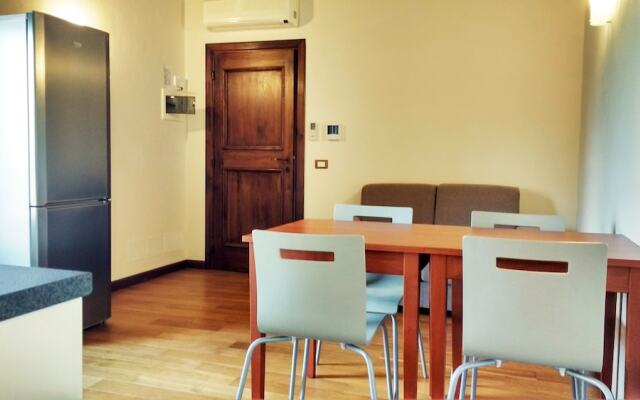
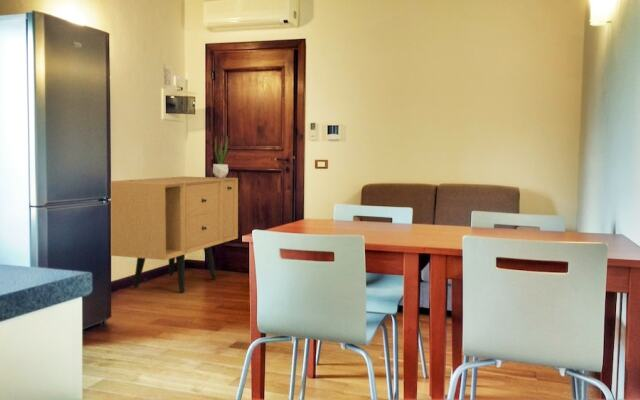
+ sideboard [110,176,239,294]
+ potted plant [212,134,233,178]
